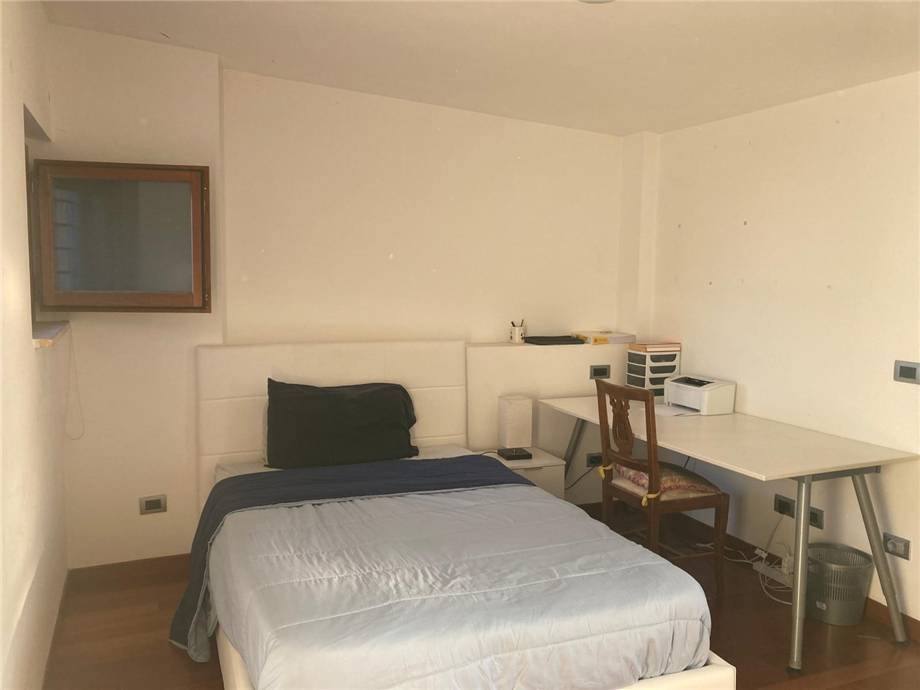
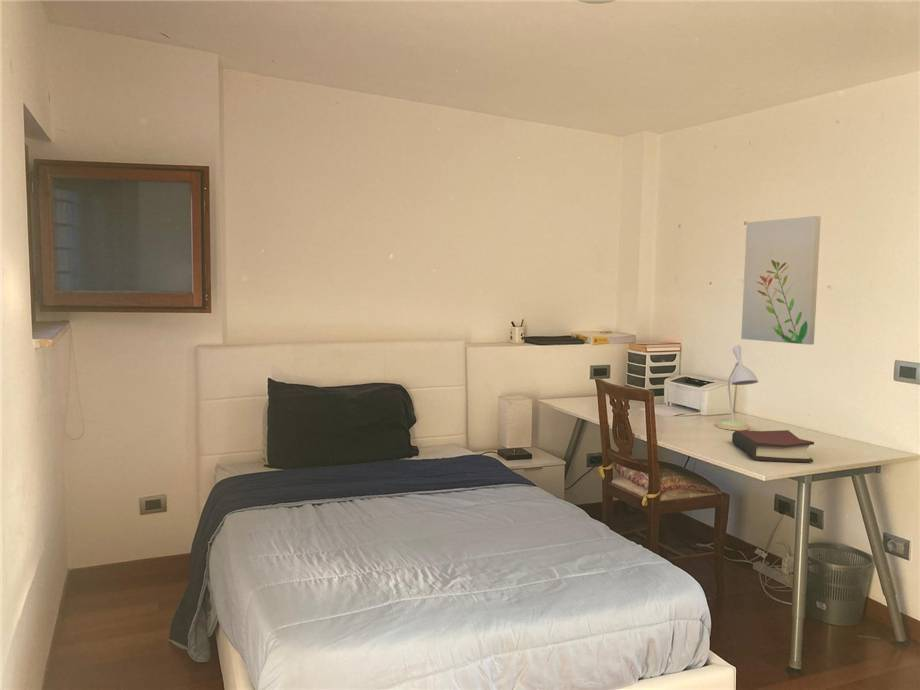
+ wall art [740,215,822,346]
+ hardback book [731,429,815,463]
+ desk lamp [715,344,759,431]
